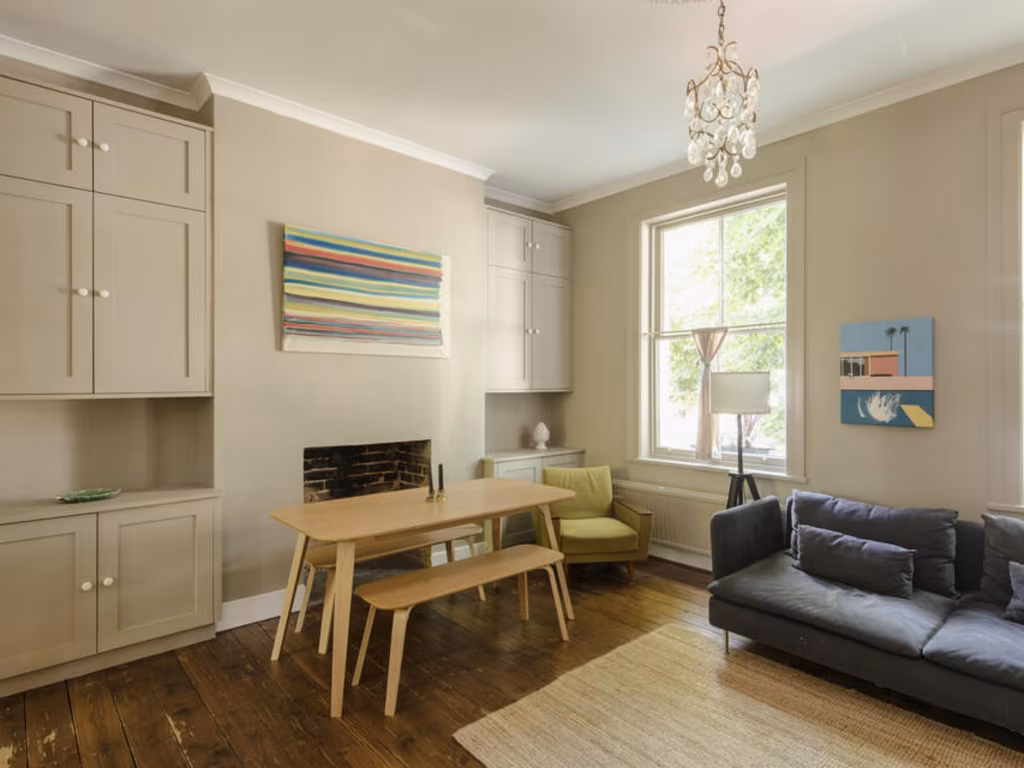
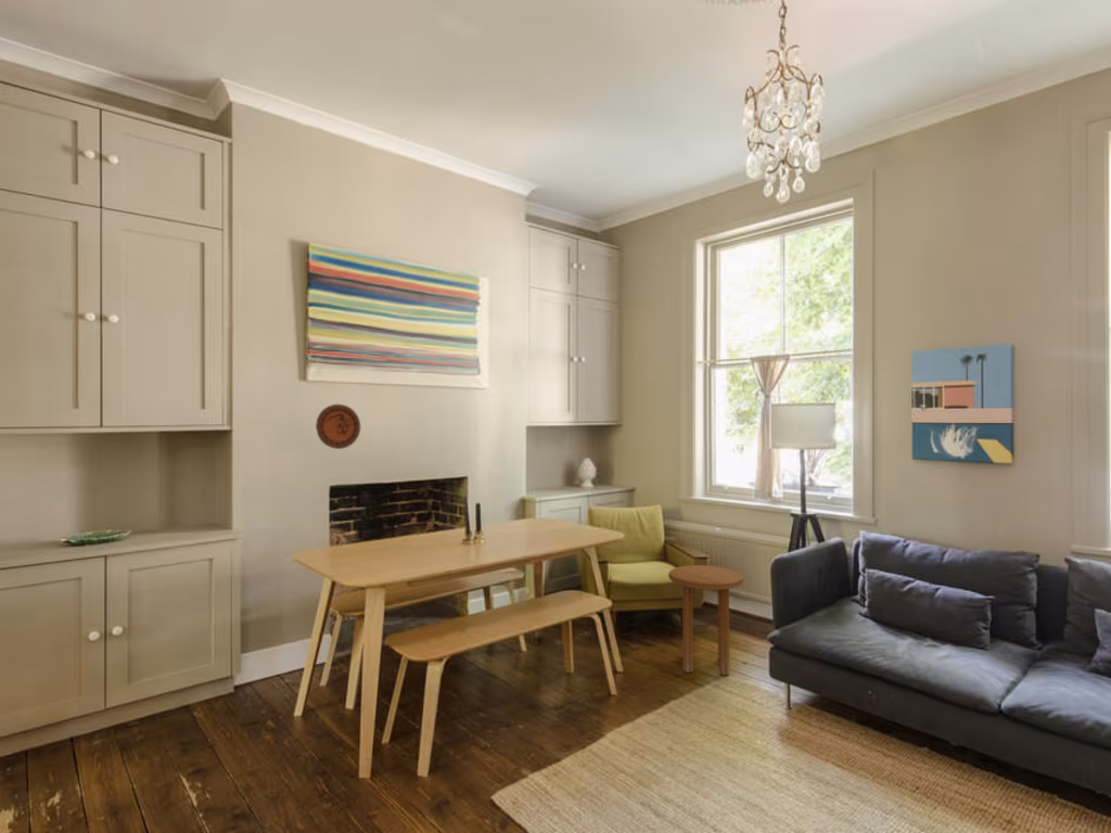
+ side table [667,564,744,677]
+ decorative plate [315,403,361,450]
